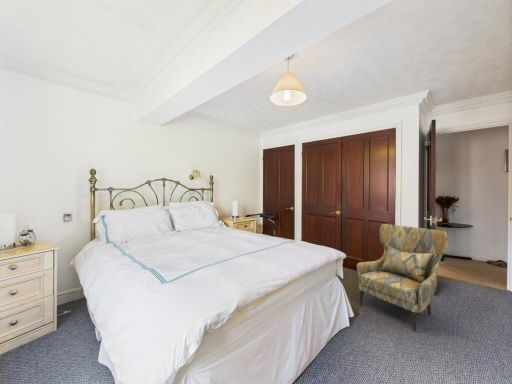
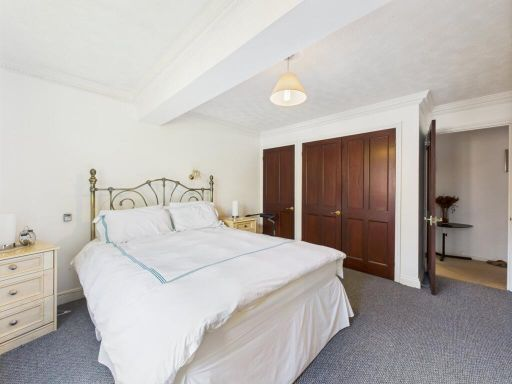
- armchair [356,223,449,332]
